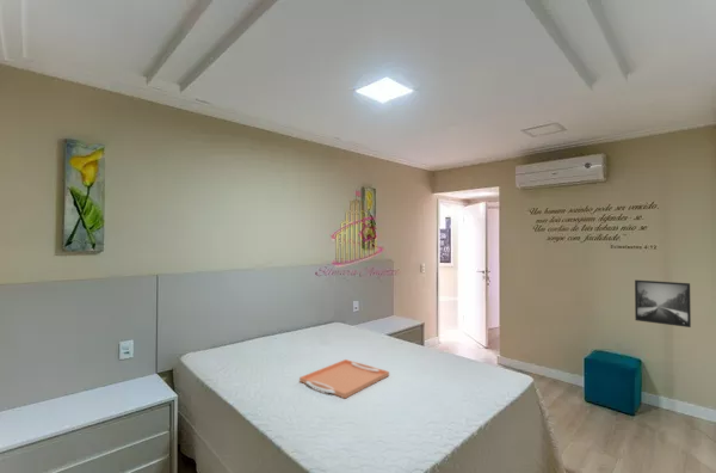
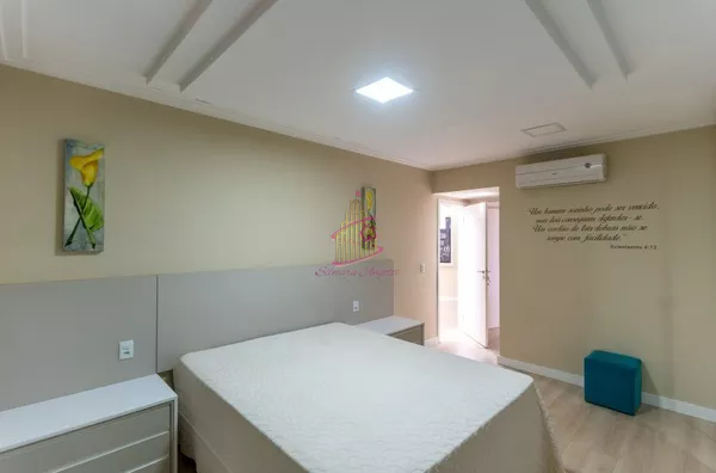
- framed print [634,278,692,328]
- serving tray [298,358,390,399]
